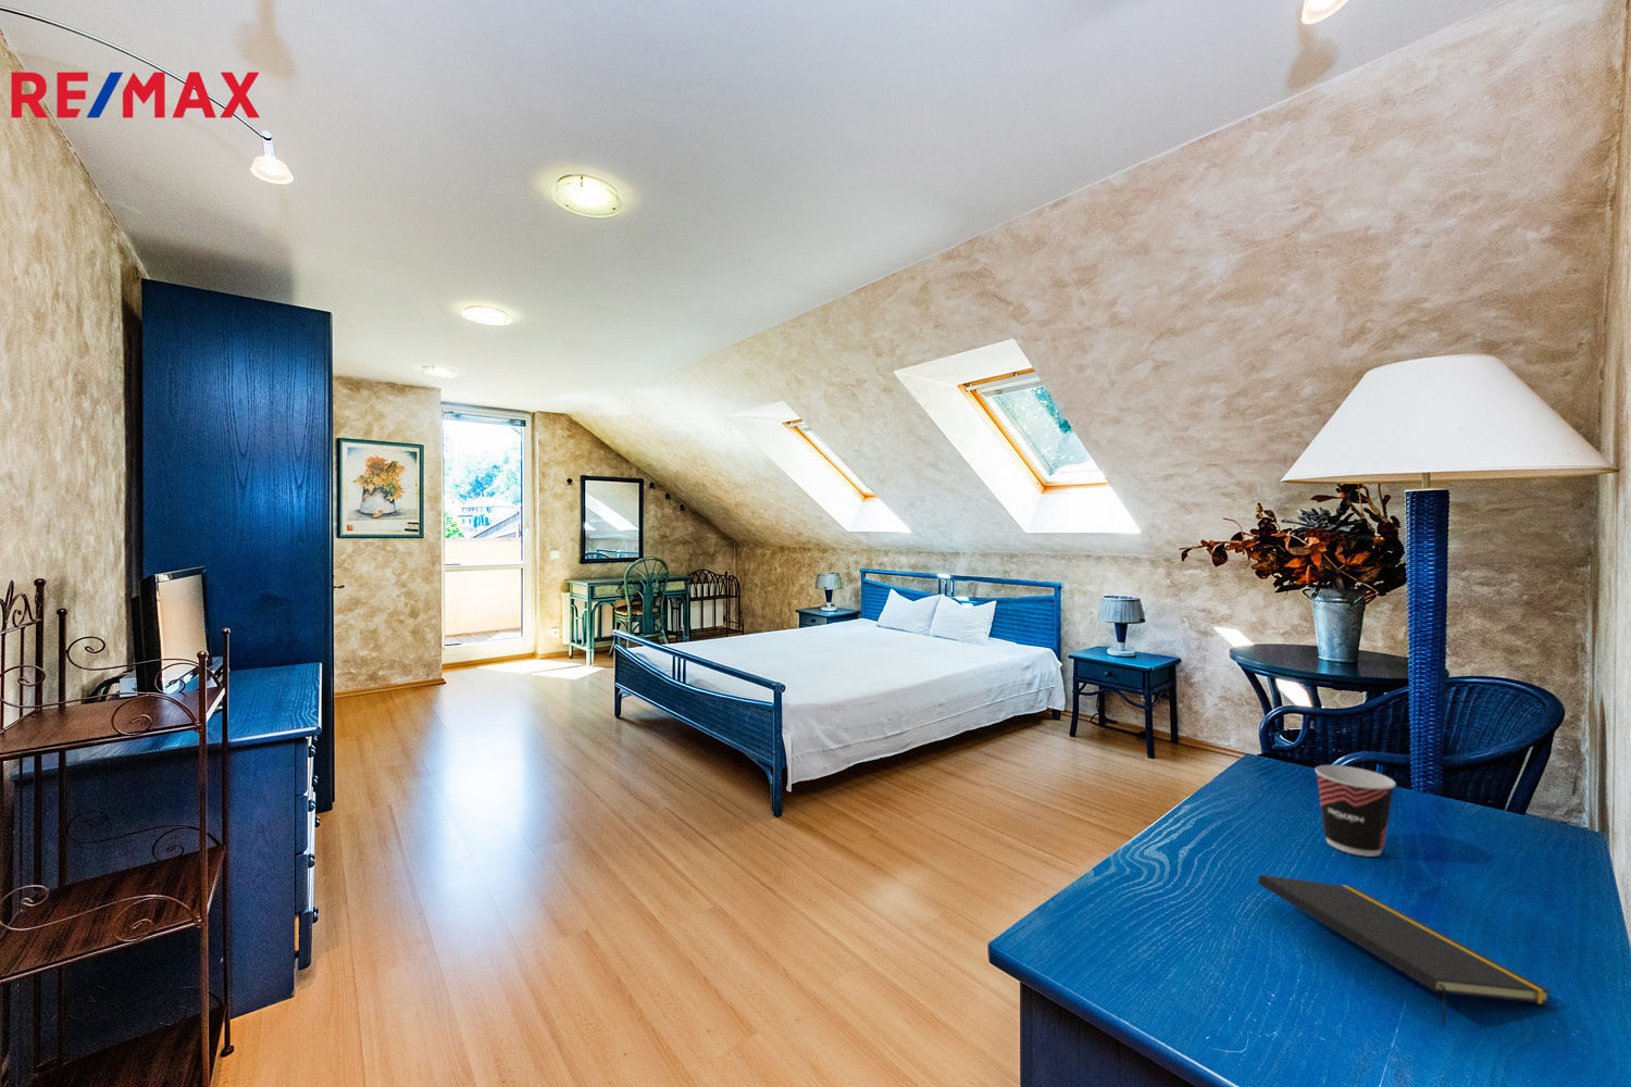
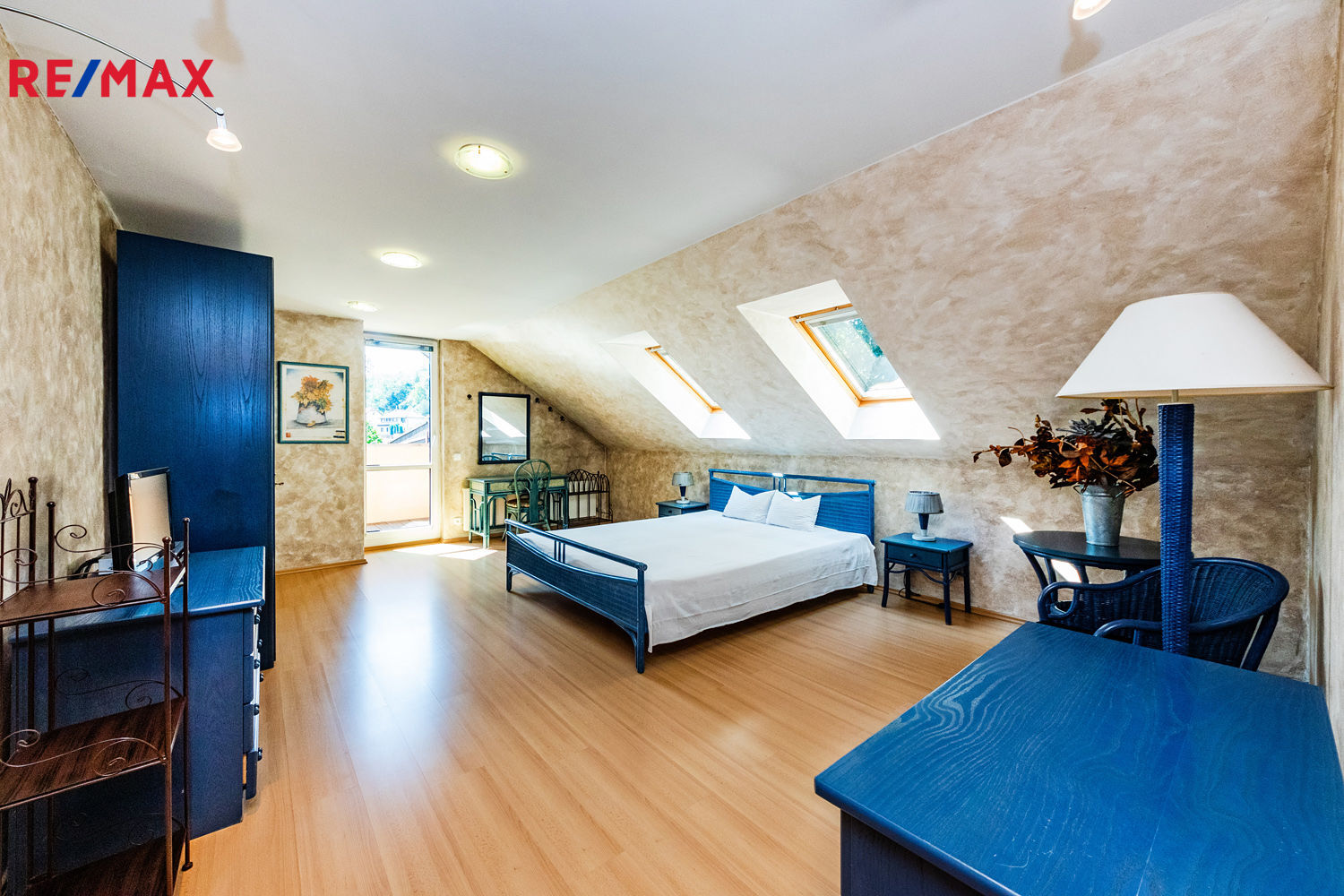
- cup [1313,764,1397,858]
- notepad [1257,873,1553,1028]
